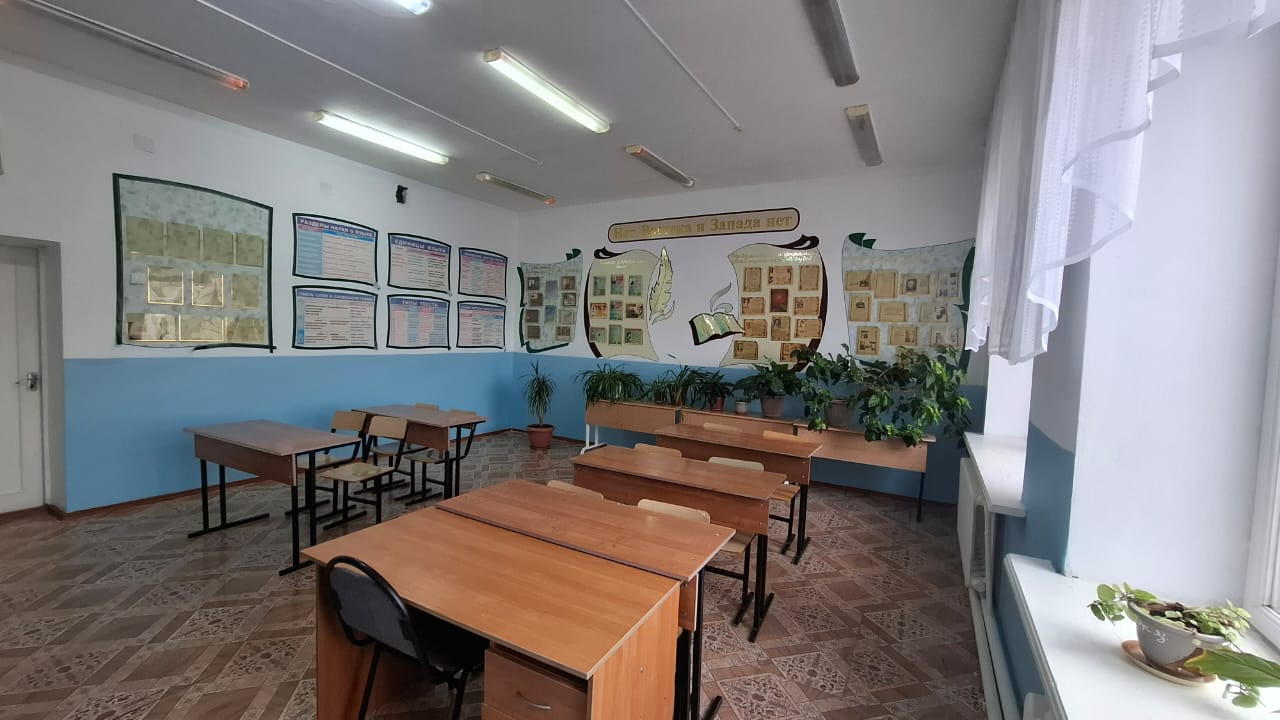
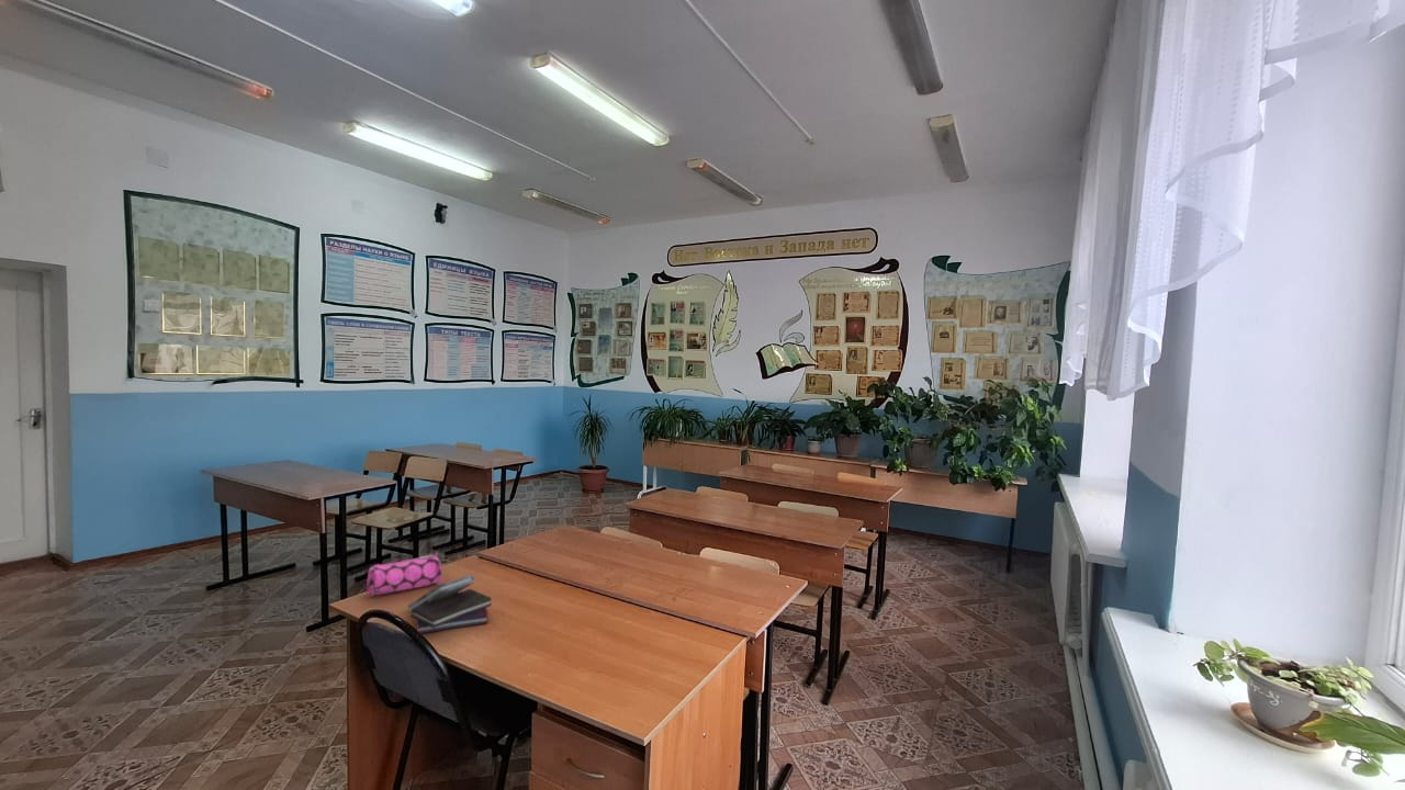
+ pencil case [366,552,443,597]
+ book [407,574,493,635]
